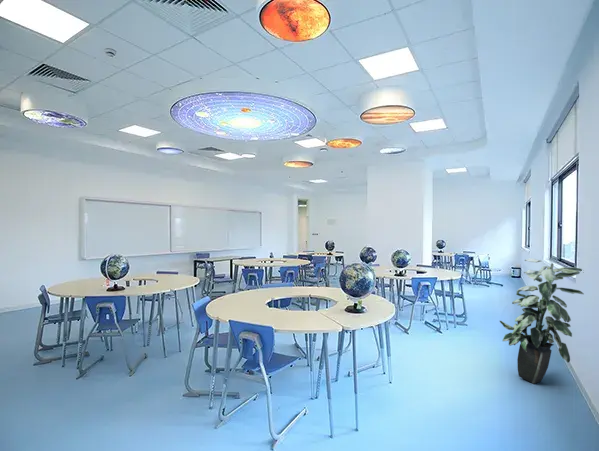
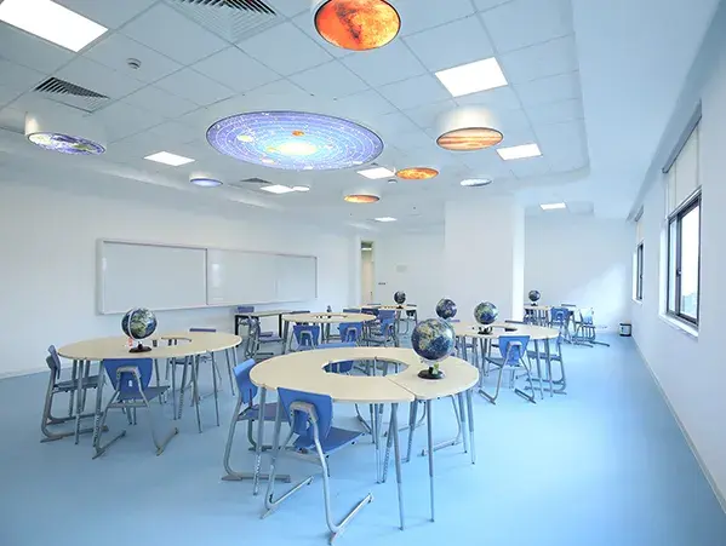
- indoor plant [499,257,585,385]
